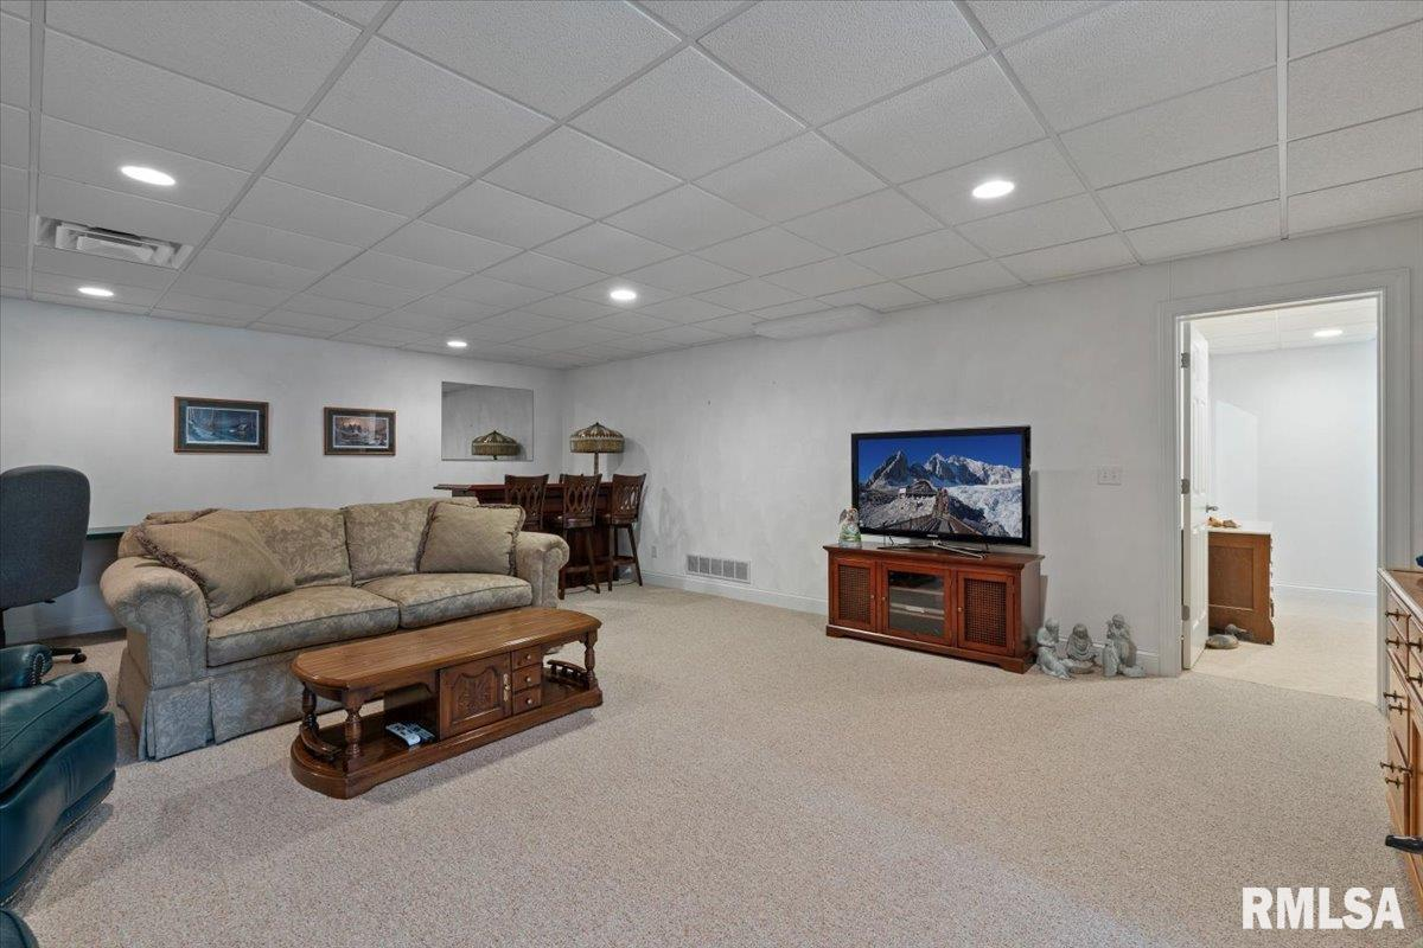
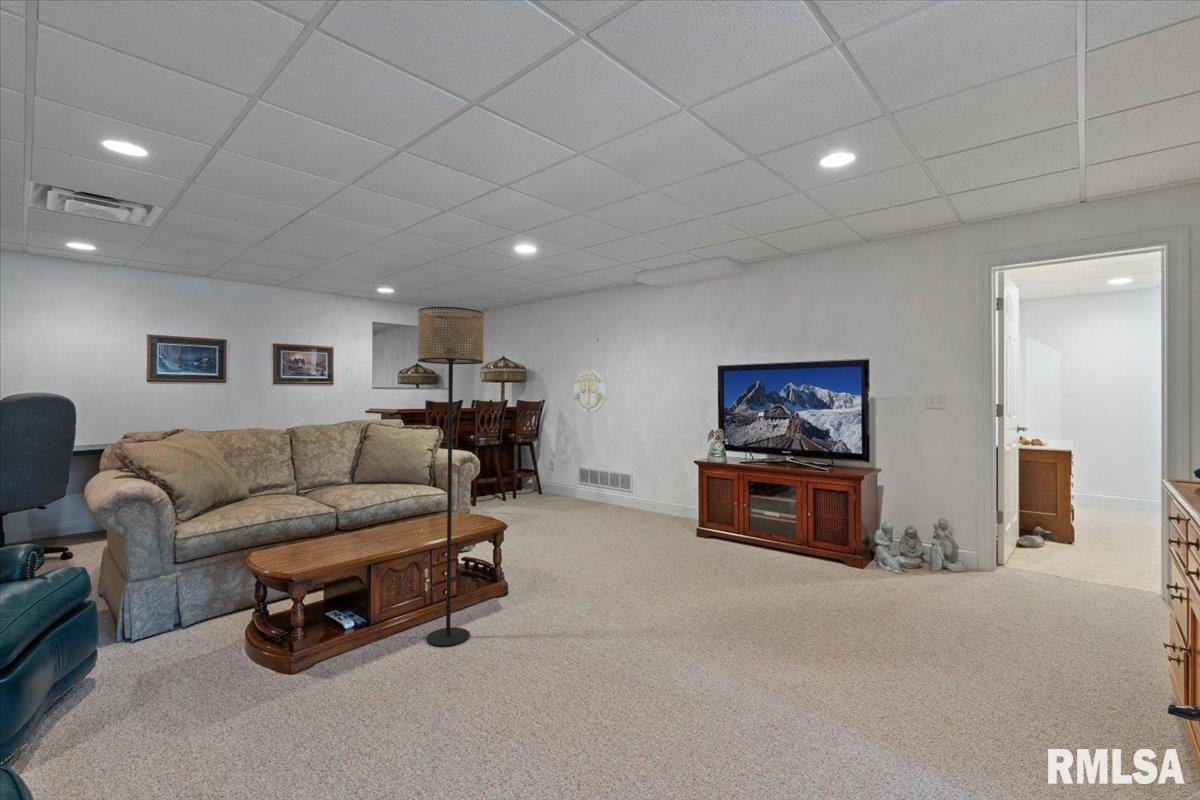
+ floor lamp [417,306,485,647]
+ wall decoration [573,368,608,414]
